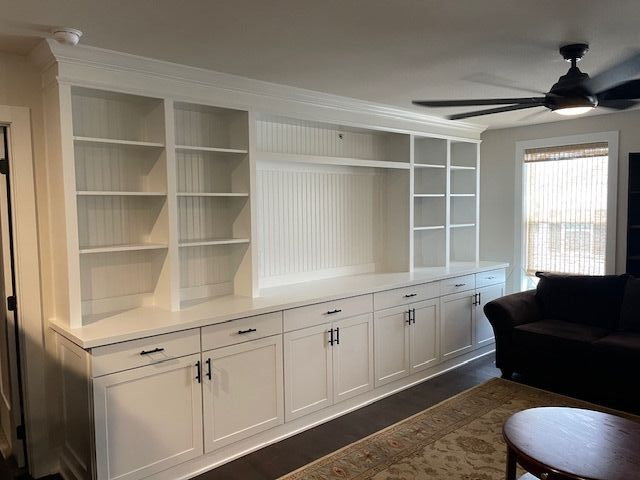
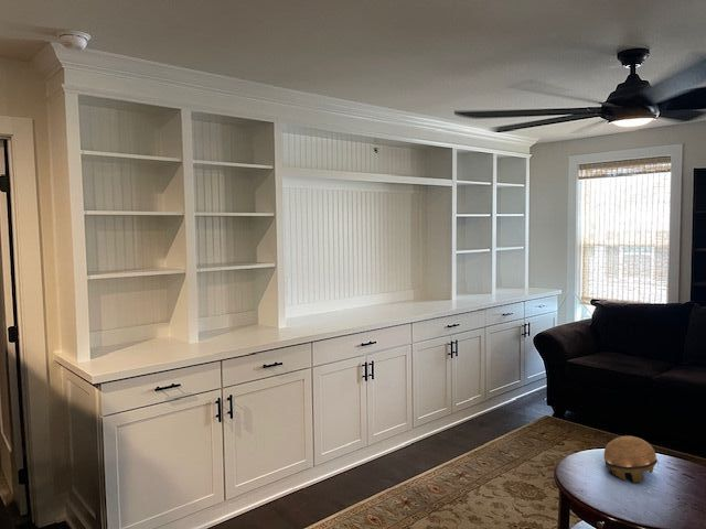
+ decorative bowl [603,435,660,484]
